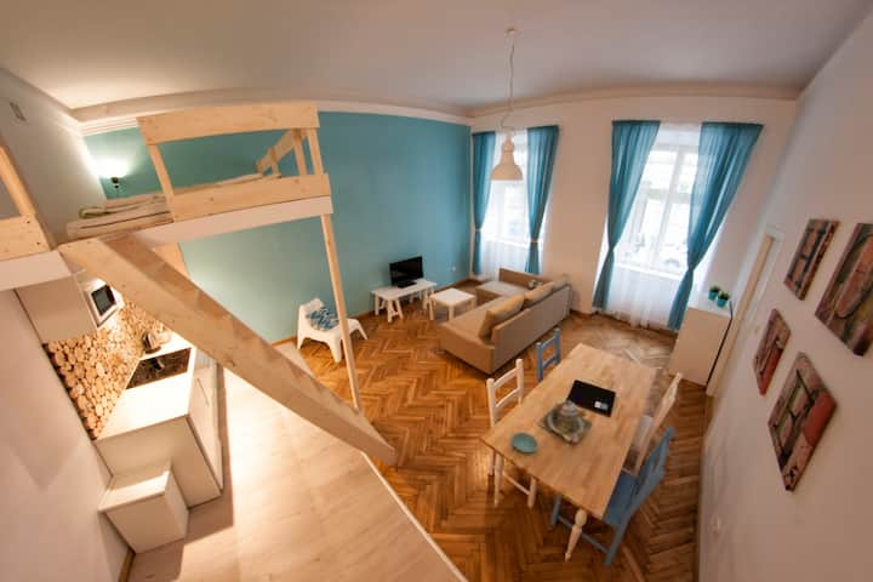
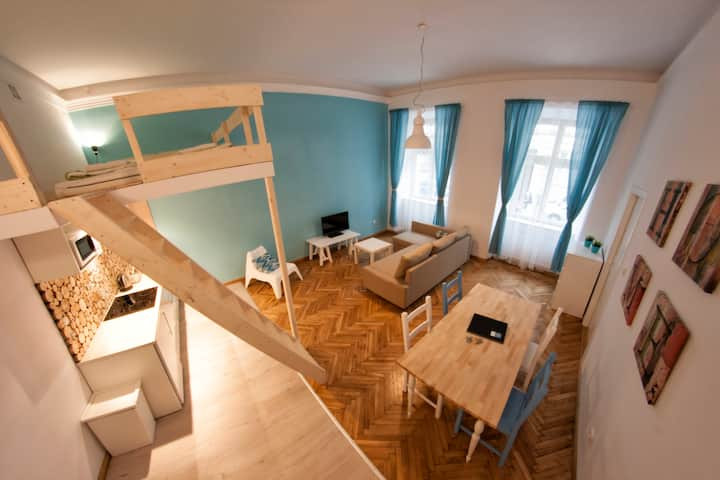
- saucer [510,432,538,453]
- teapot [536,399,594,444]
